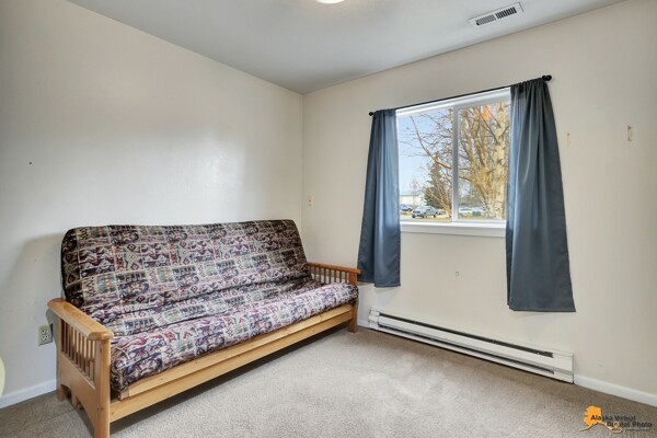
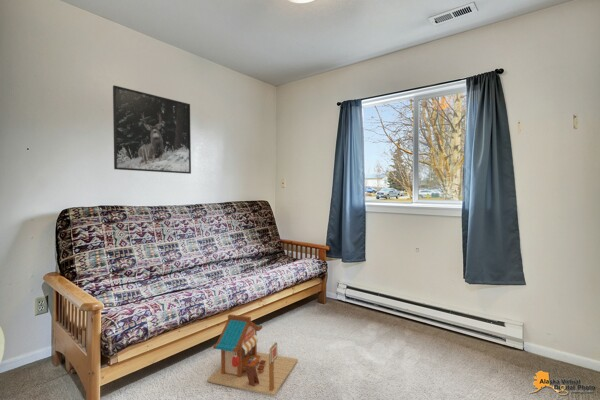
+ toy house [206,313,299,397]
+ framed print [112,84,192,175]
